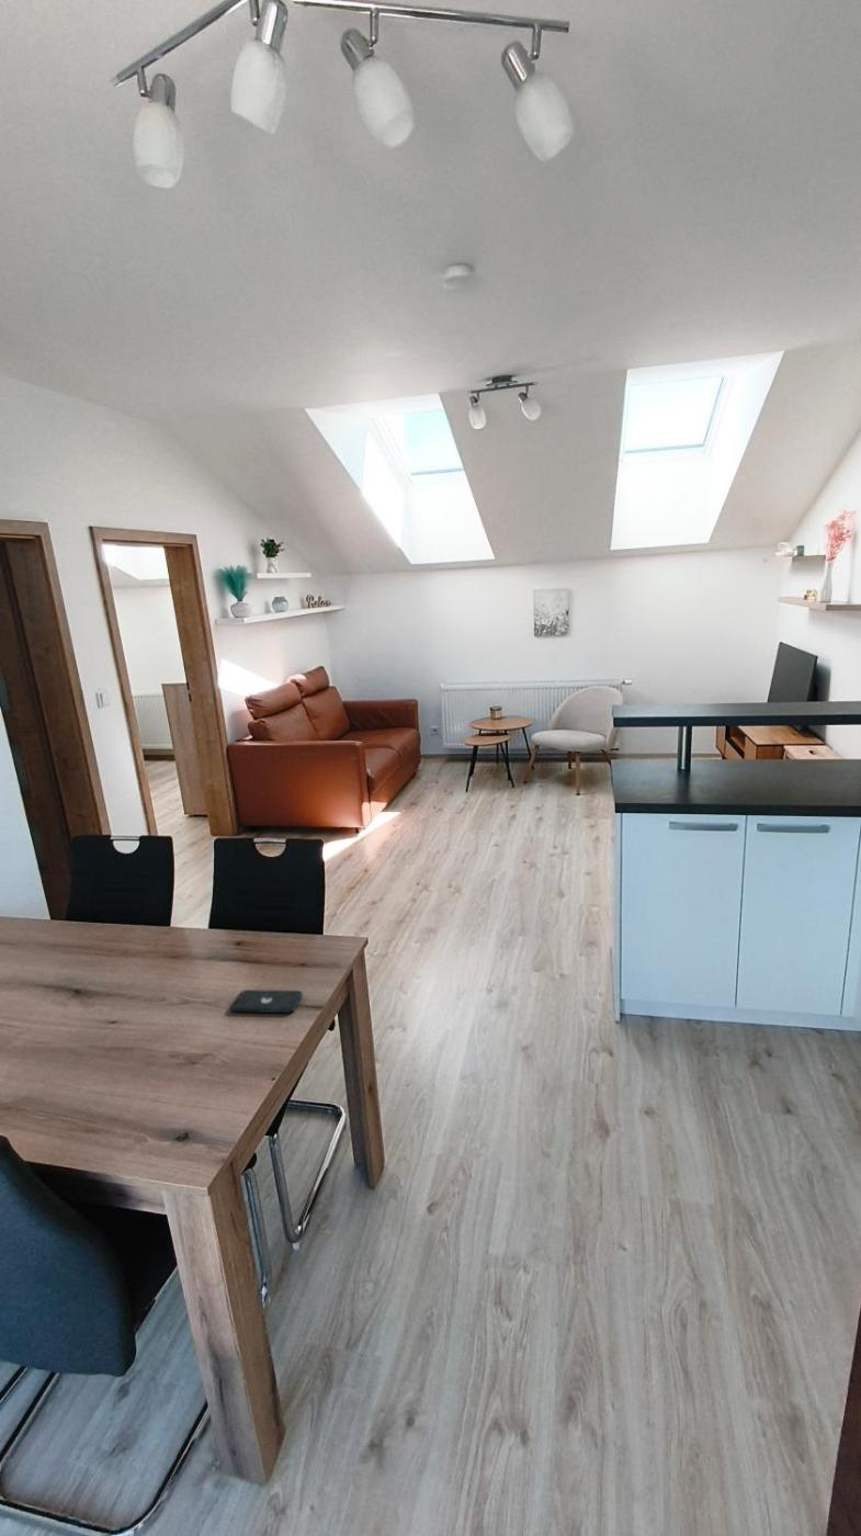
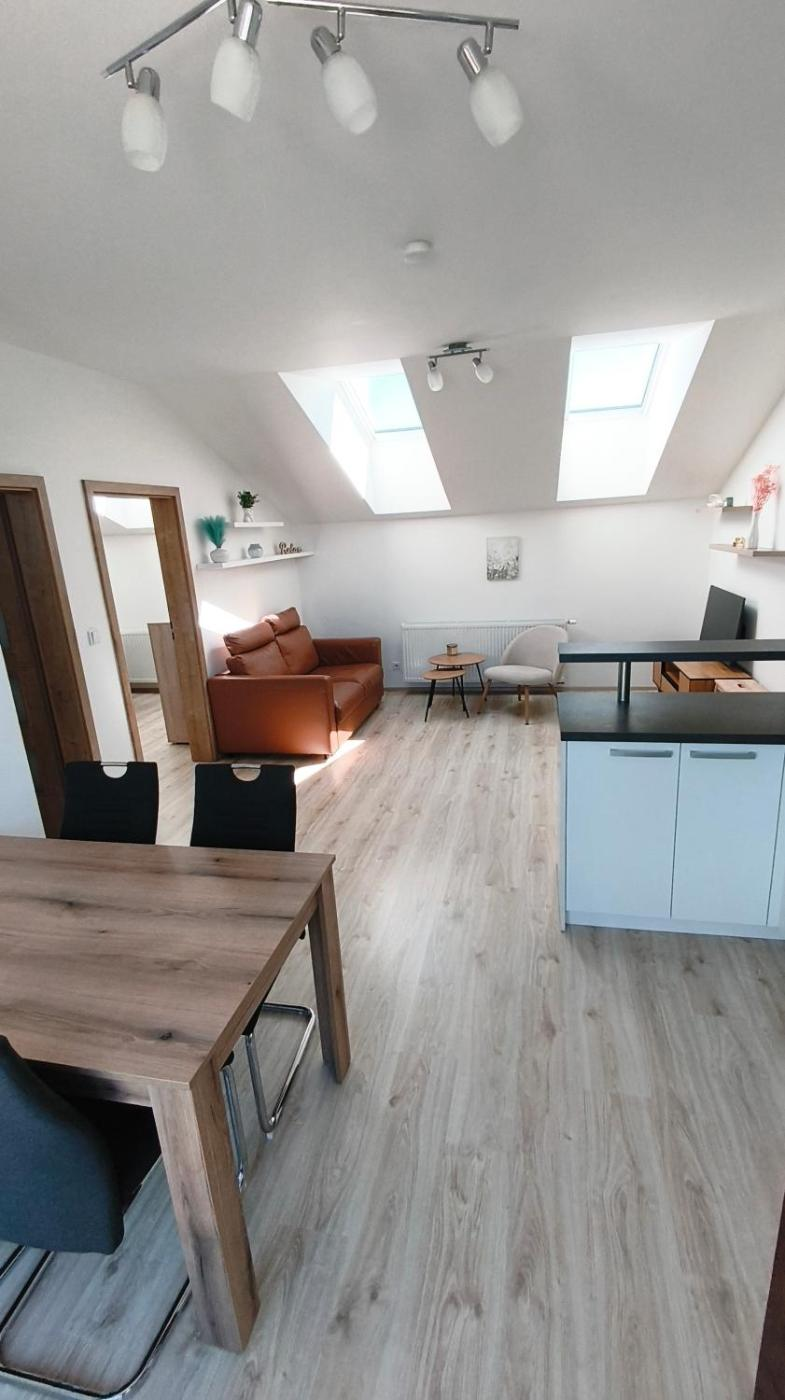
- smartphone [229,989,304,1014]
